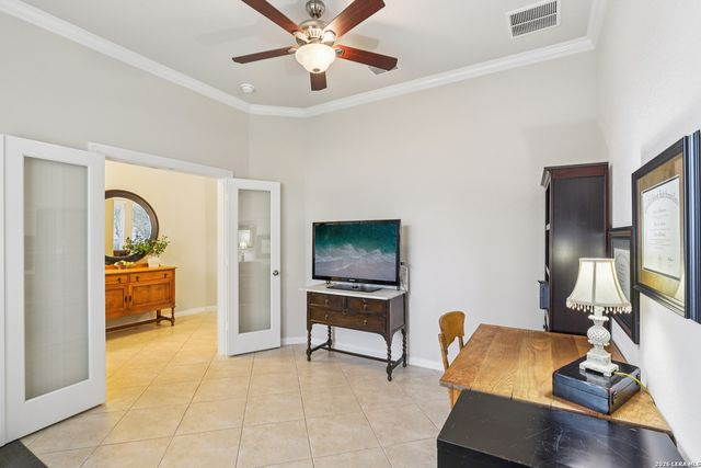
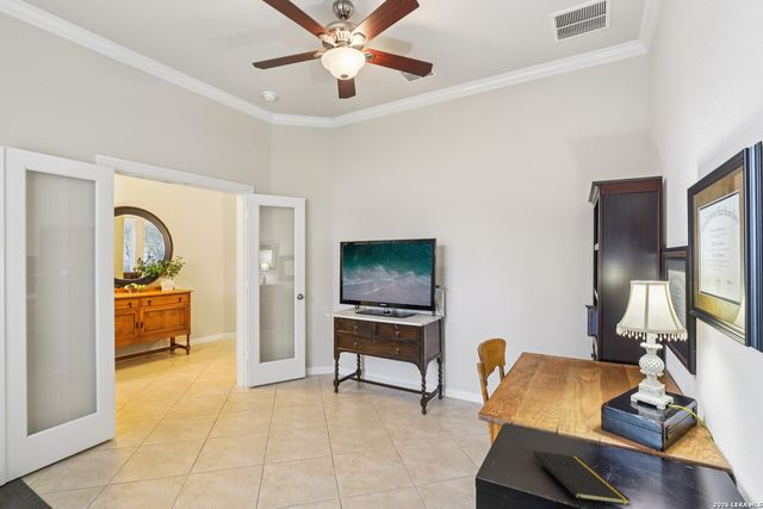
+ notepad [532,449,632,509]
